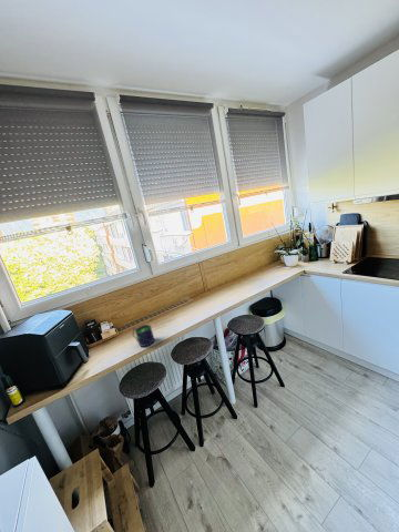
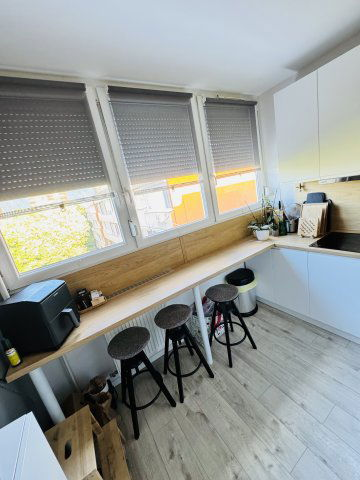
- mug [132,324,155,348]
